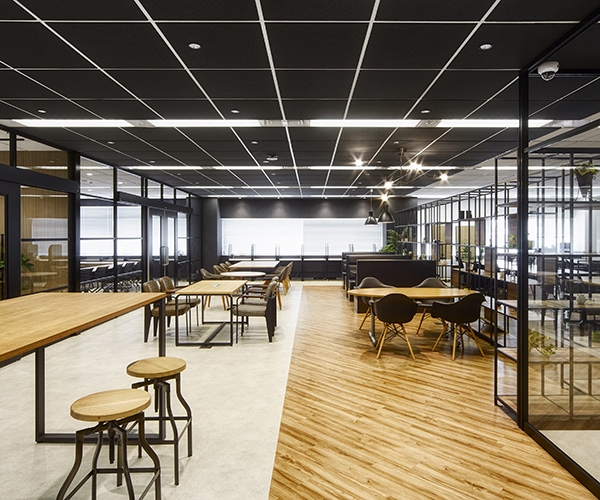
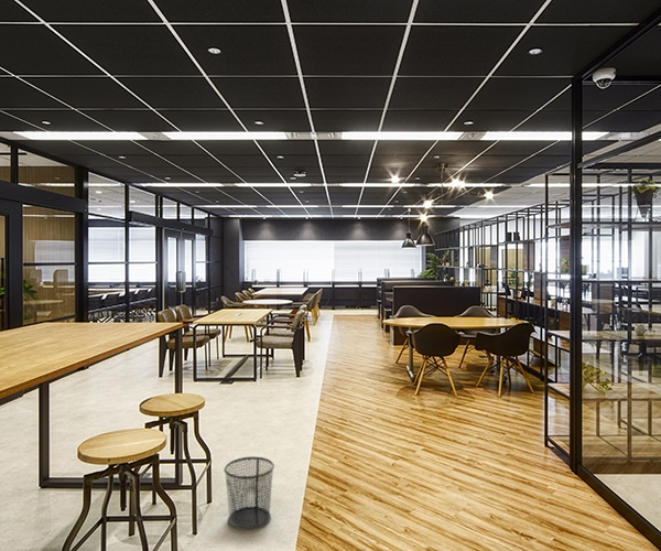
+ waste bin [223,455,275,531]
